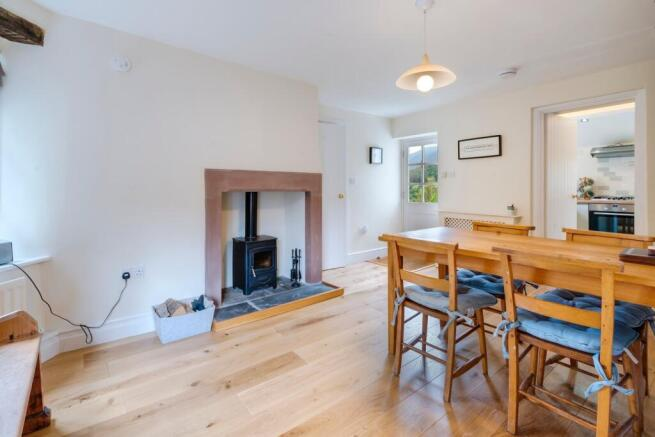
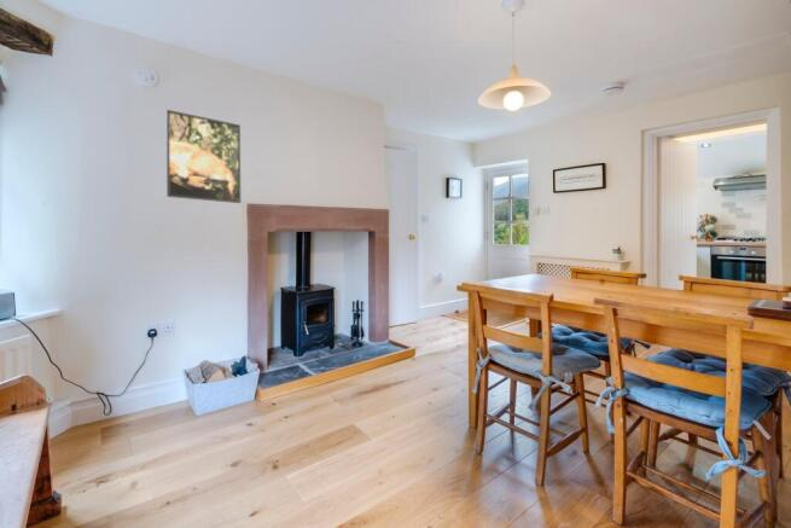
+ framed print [165,109,242,204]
